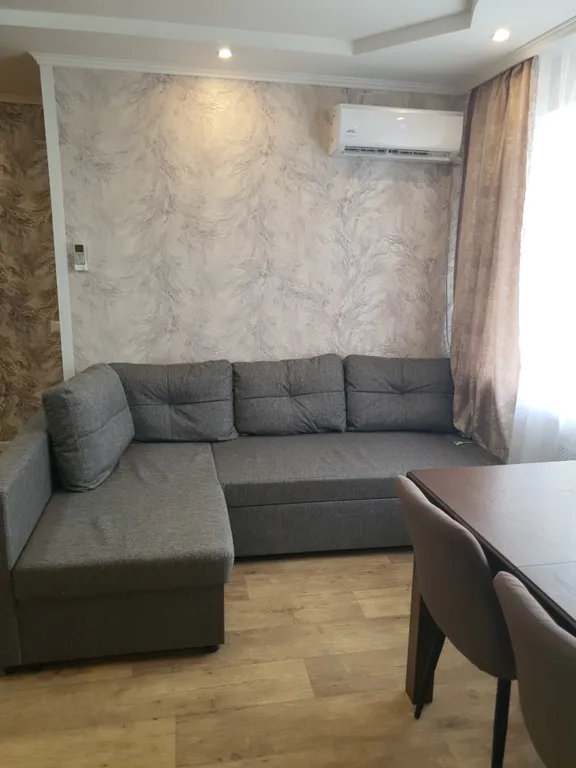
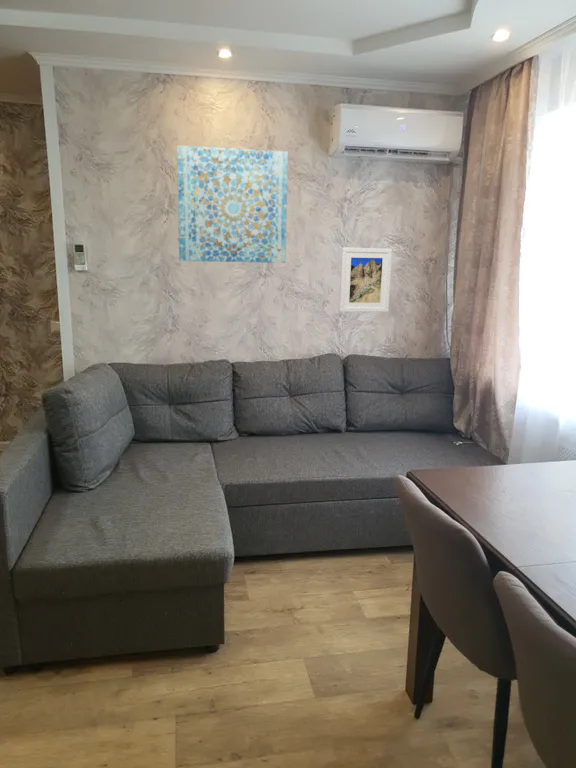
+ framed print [338,247,393,313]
+ wall art [176,144,289,264]
